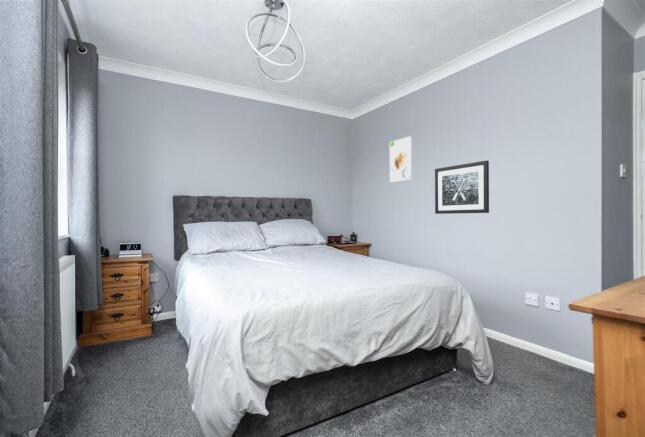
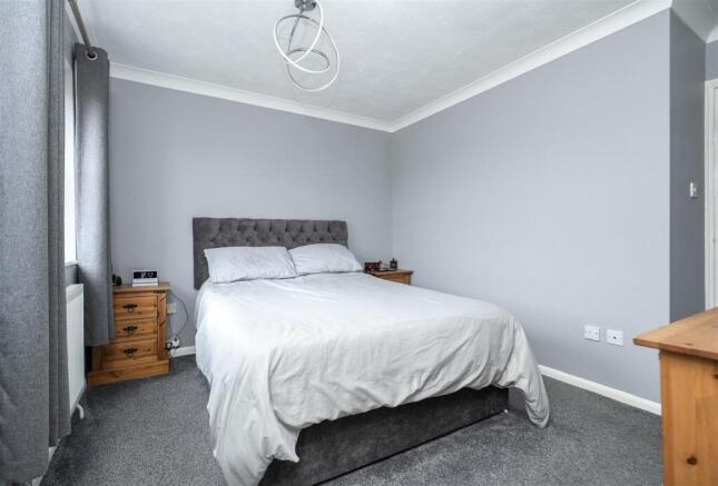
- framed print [389,135,413,183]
- wall art [434,160,490,215]
